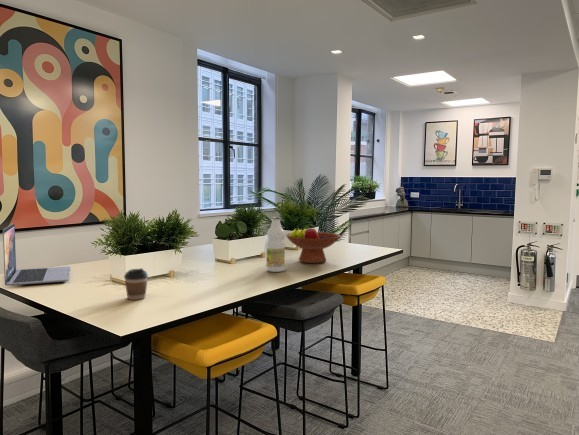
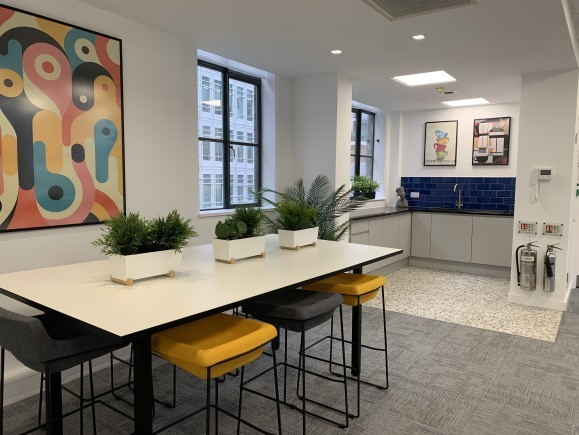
- fruit bowl [285,224,341,264]
- bottle [266,216,286,273]
- coffee cup [123,267,149,301]
- laptop [2,222,71,286]
